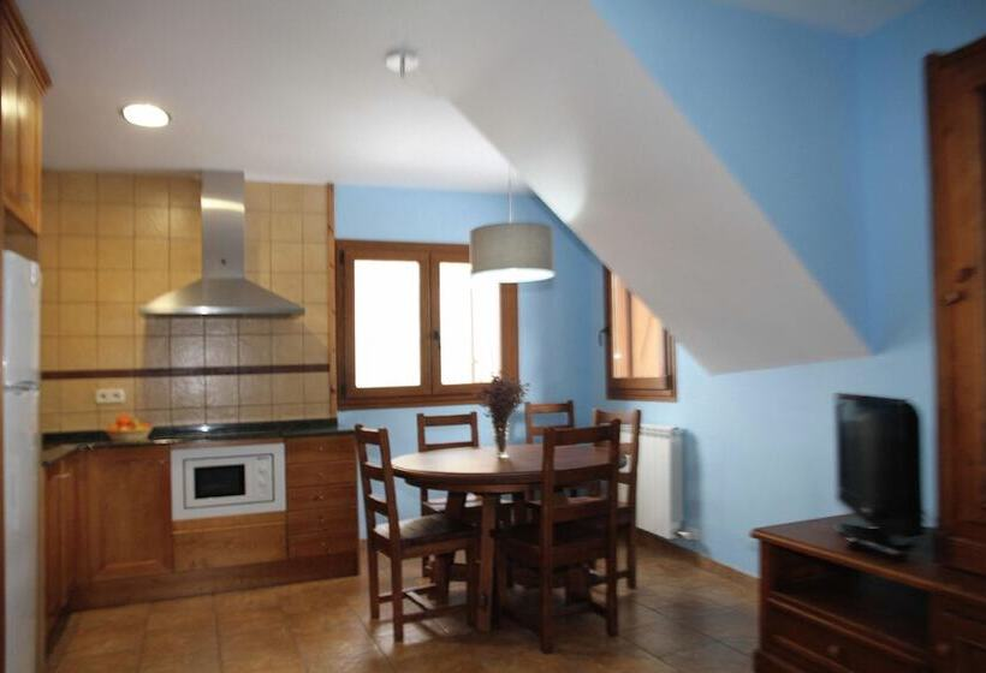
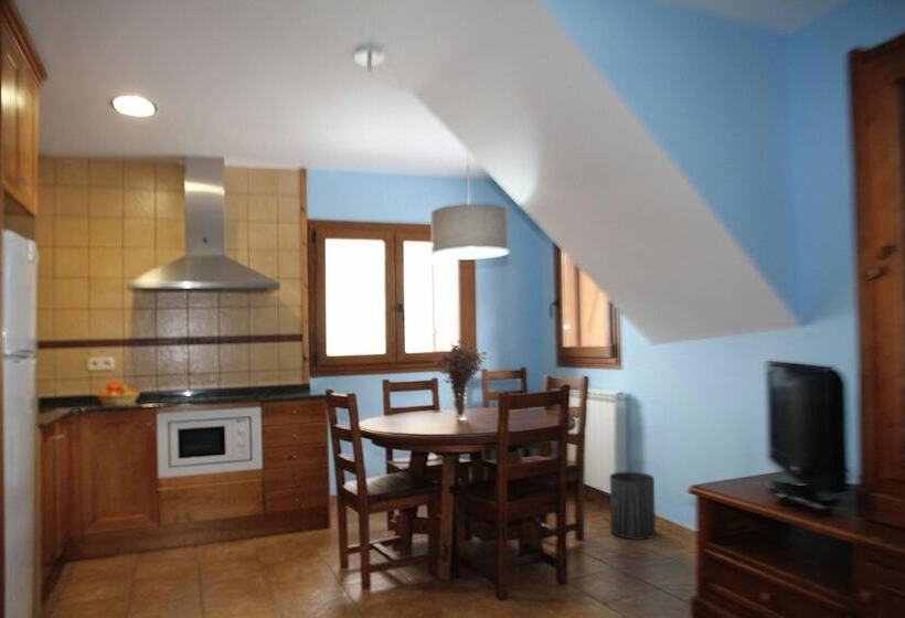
+ trash can [609,471,657,541]
